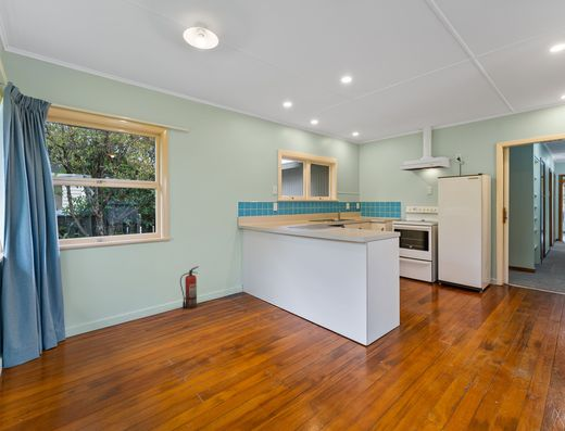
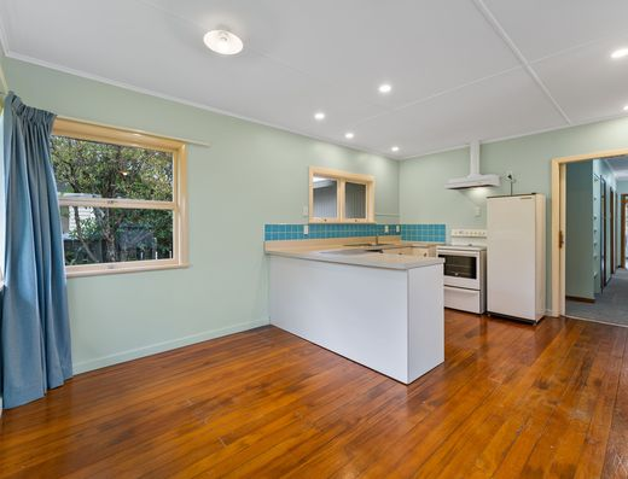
- fire extinguisher [179,265,199,309]
